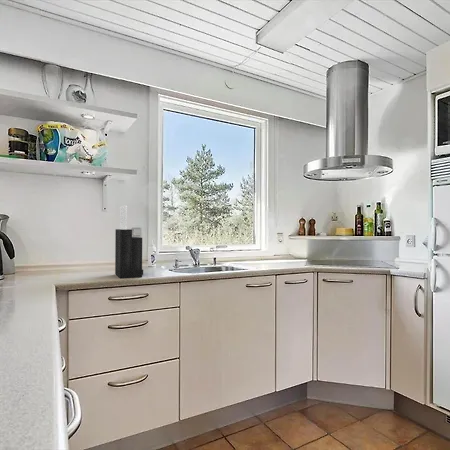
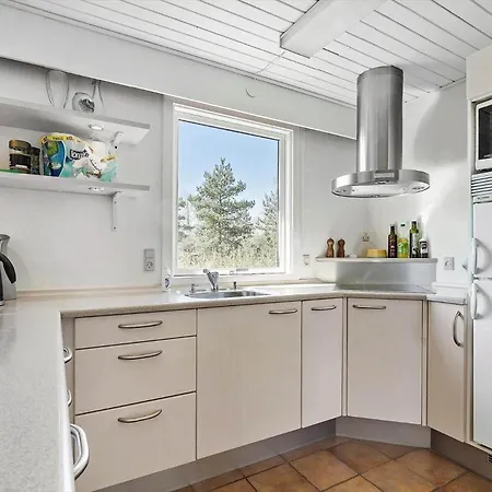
- knife block [114,204,144,279]
